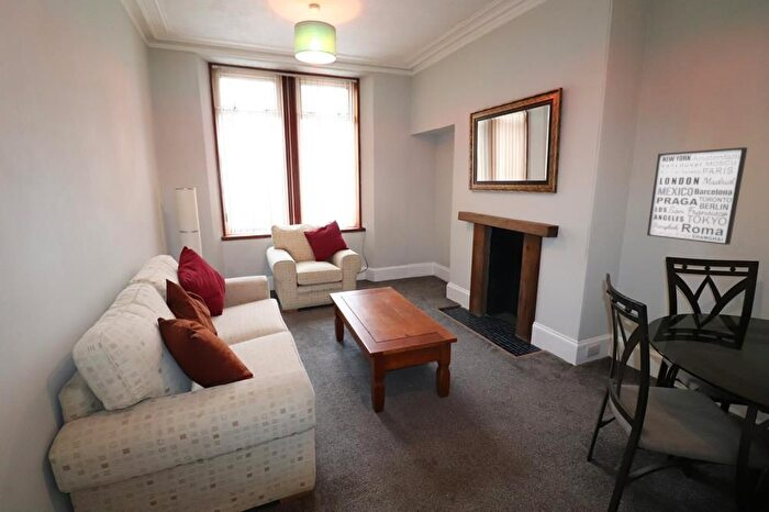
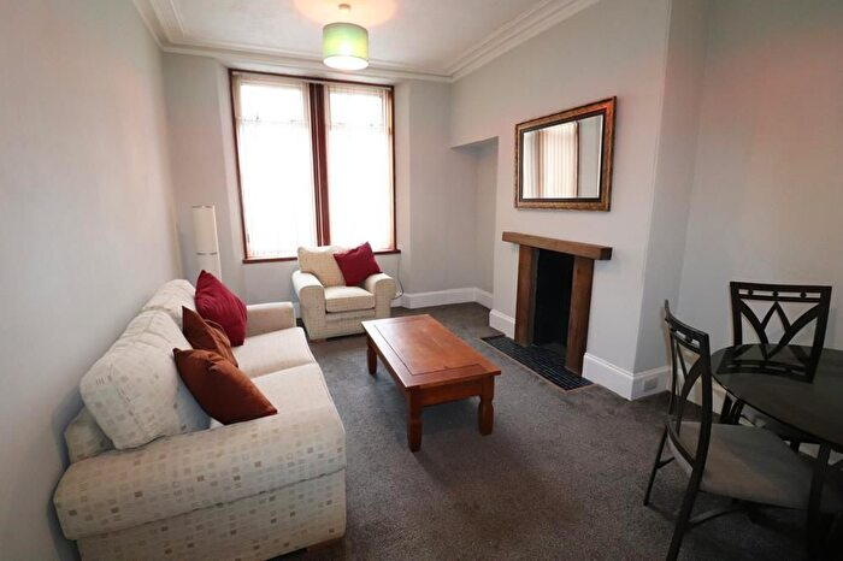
- wall art [646,146,748,246]
